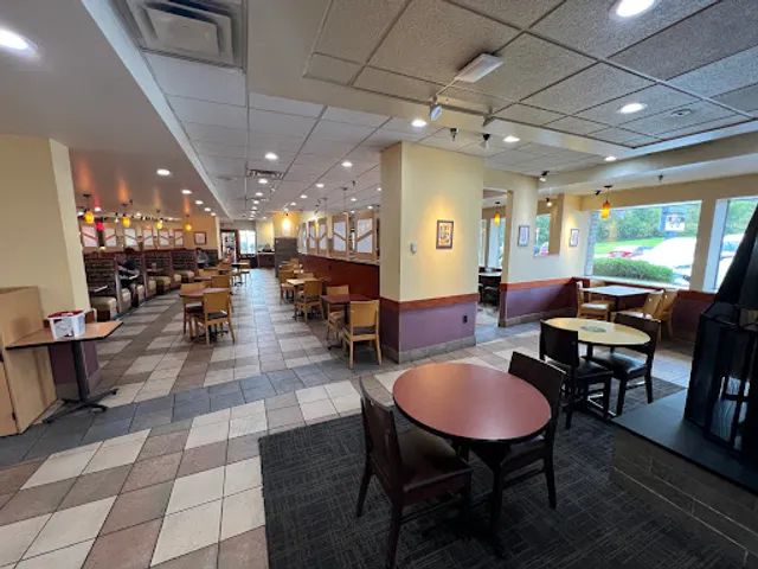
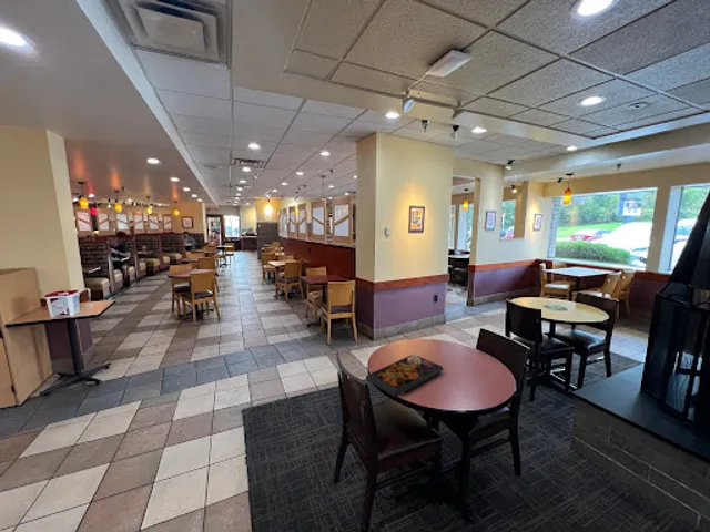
+ food tray [365,350,445,398]
